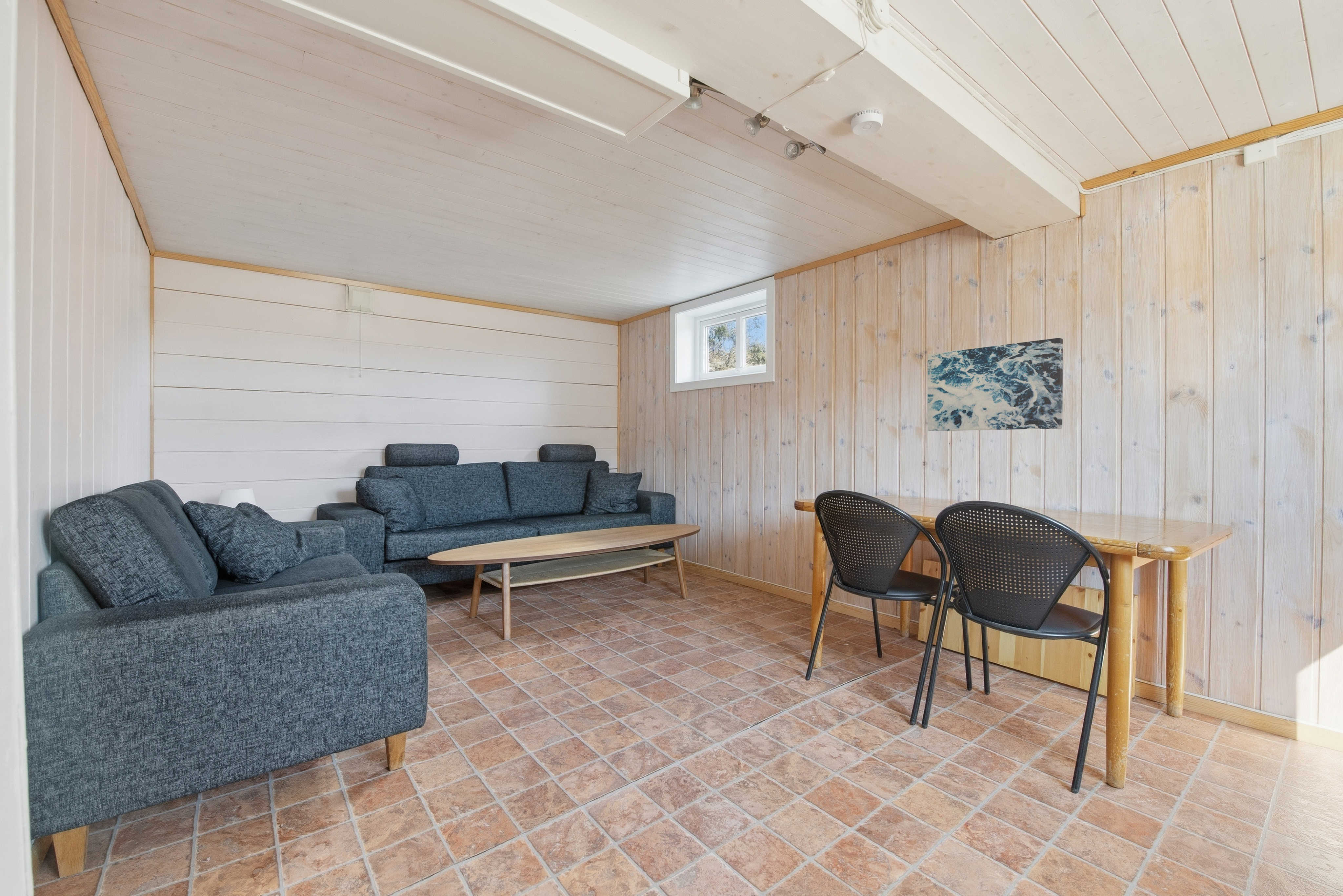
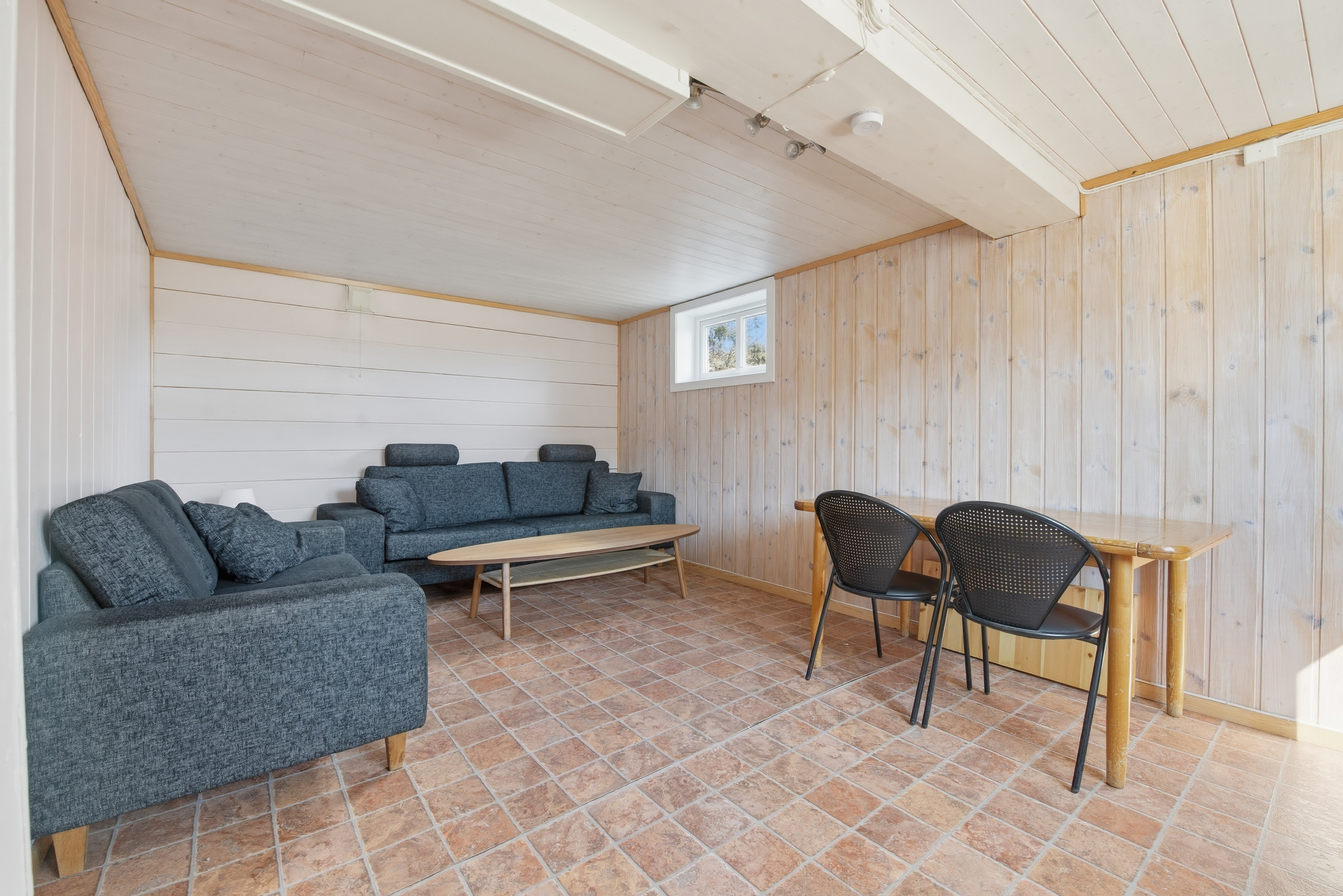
- wall art [927,338,1063,431]
